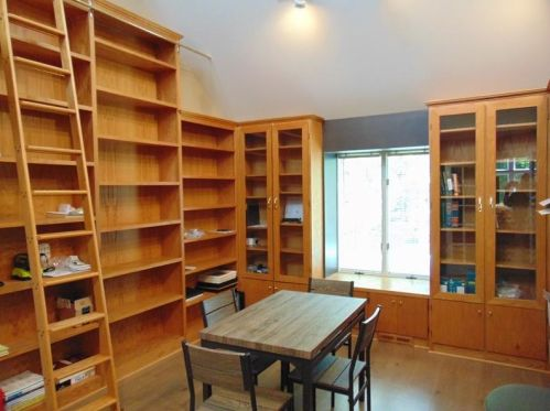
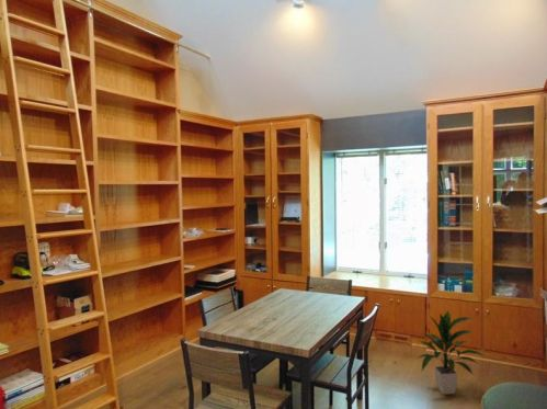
+ indoor plant [415,309,487,396]
